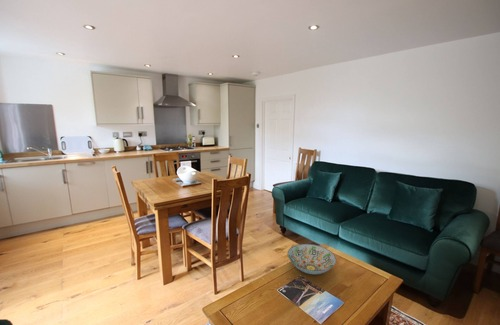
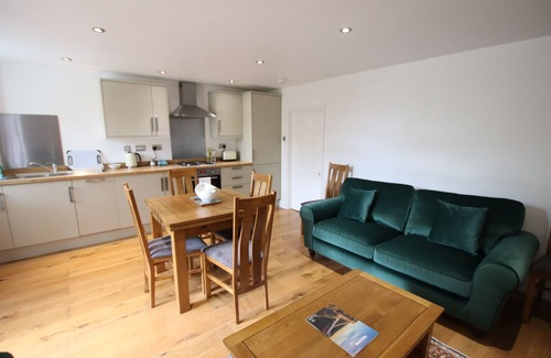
- decorative bowl [287,243,337,275]
